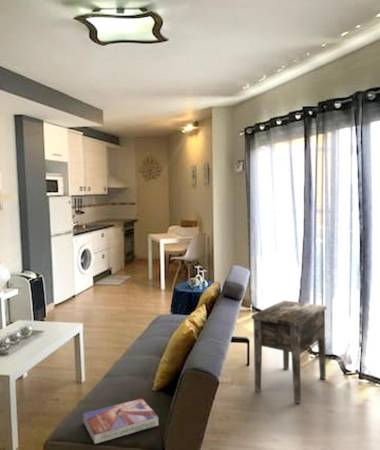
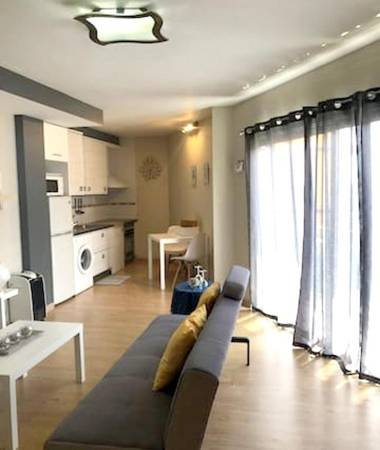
- textbook [82,397,159,445]
- side table [250,299,327,404]
